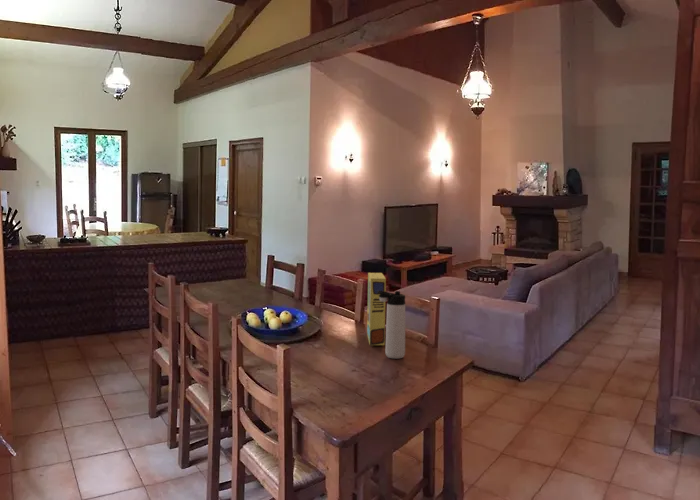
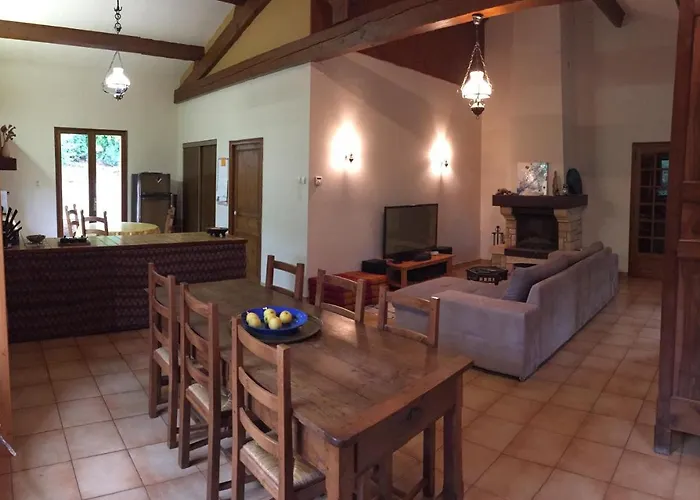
- cereal box [366,272,387,346]
- thermos bottle [377,290,406,360]
